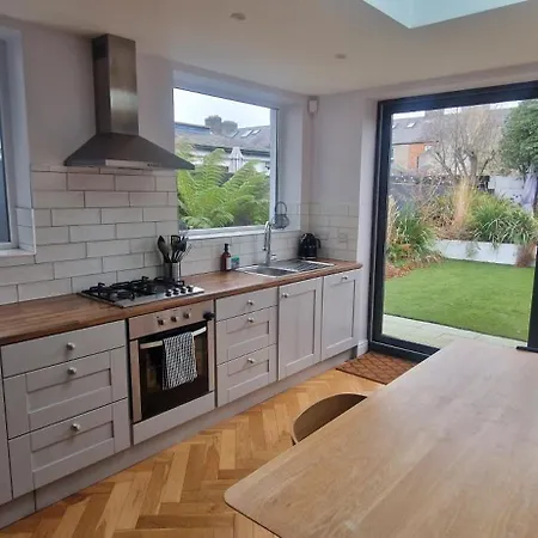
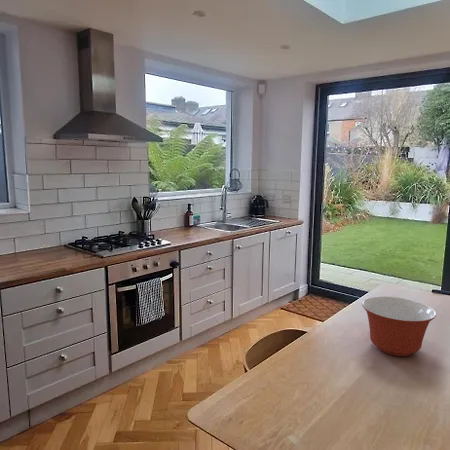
+ mixing bowl [361,295,437,357]
